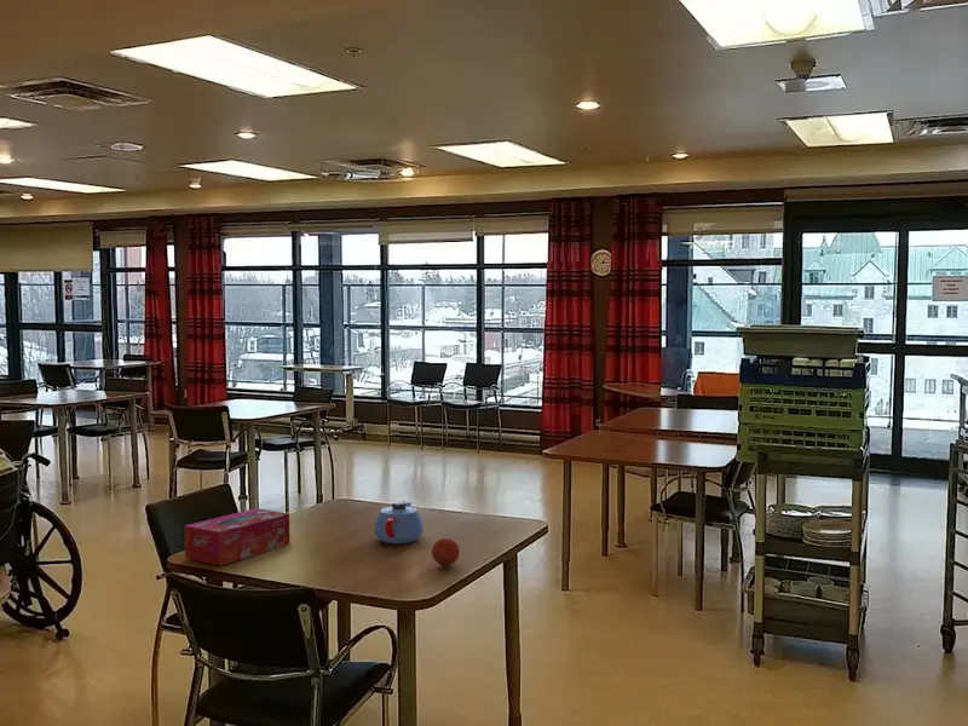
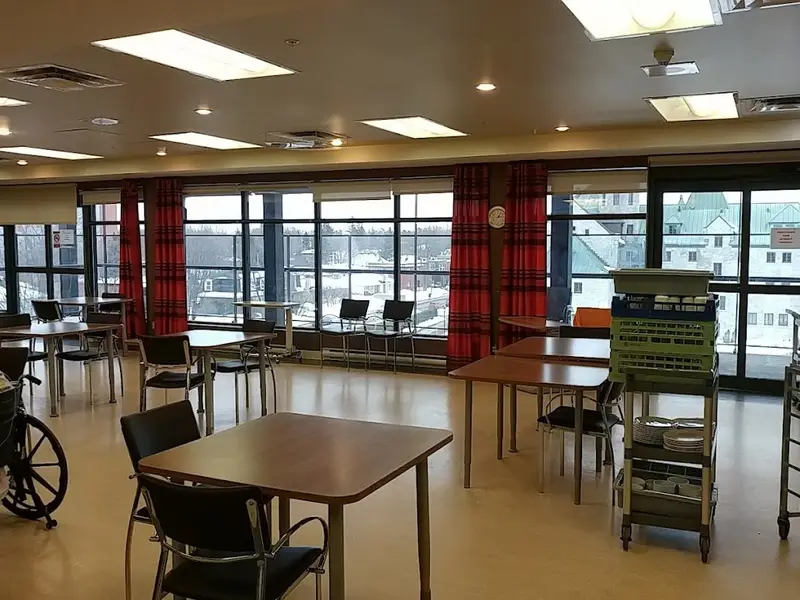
- fruit [431,537,461,567]
- tissue box [184,507,290,566]
- teapot [373,500,425,544]
